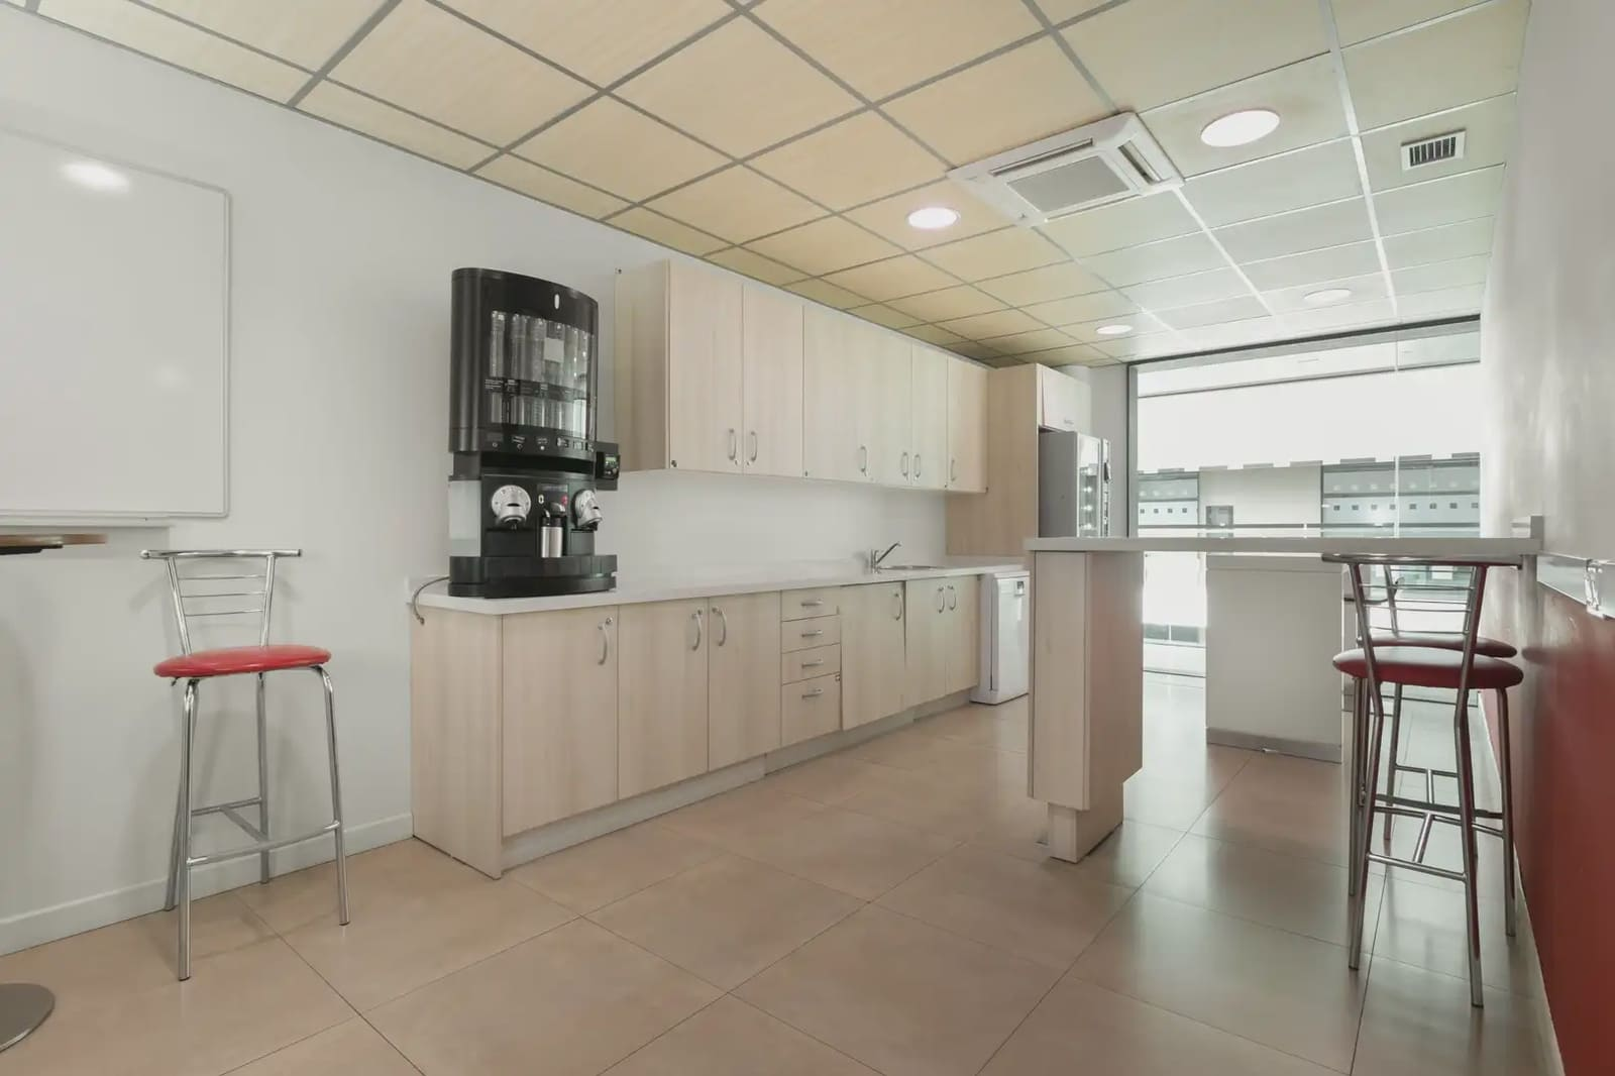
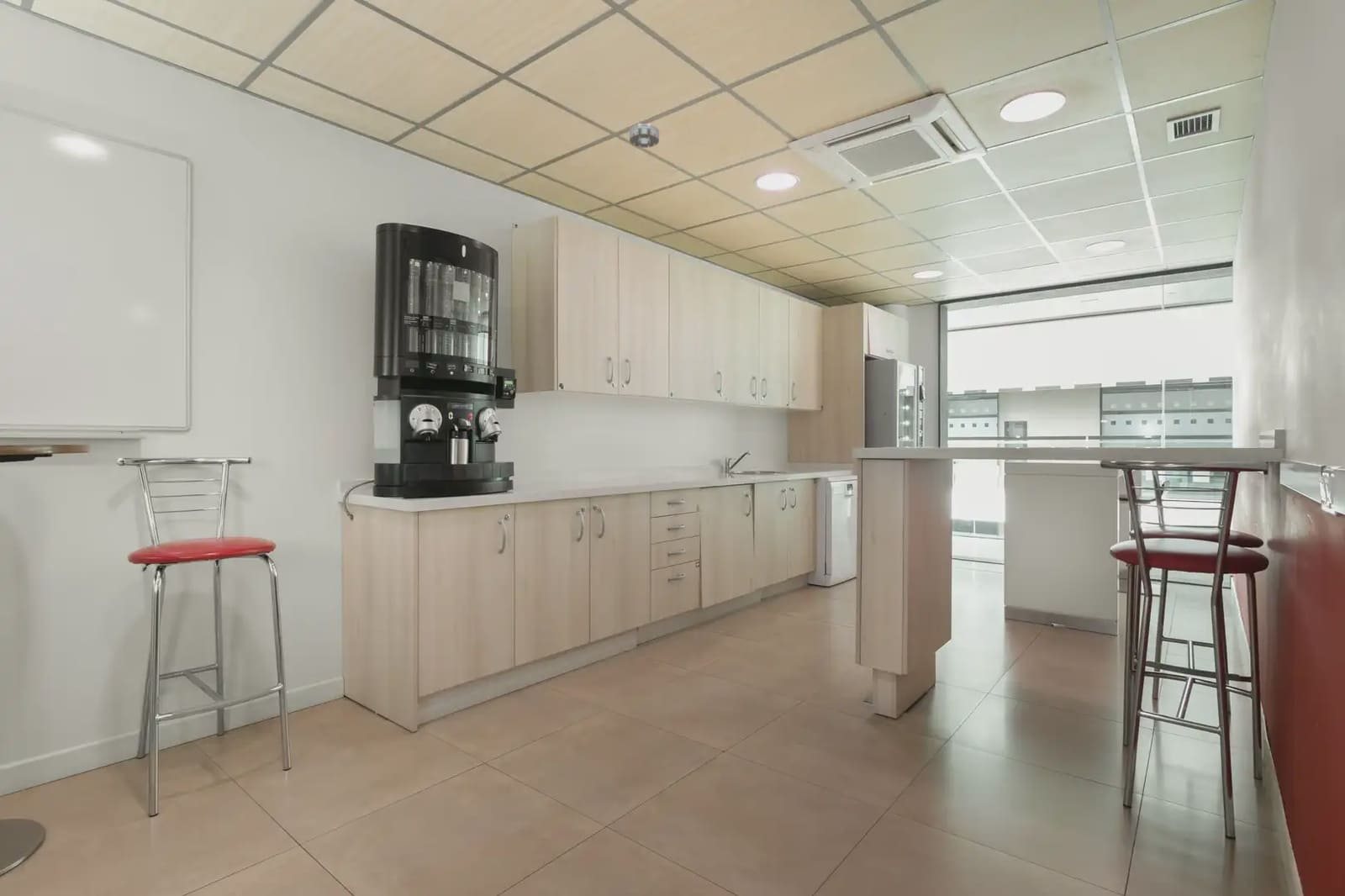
+ smoke detector [629,123,660,149]
